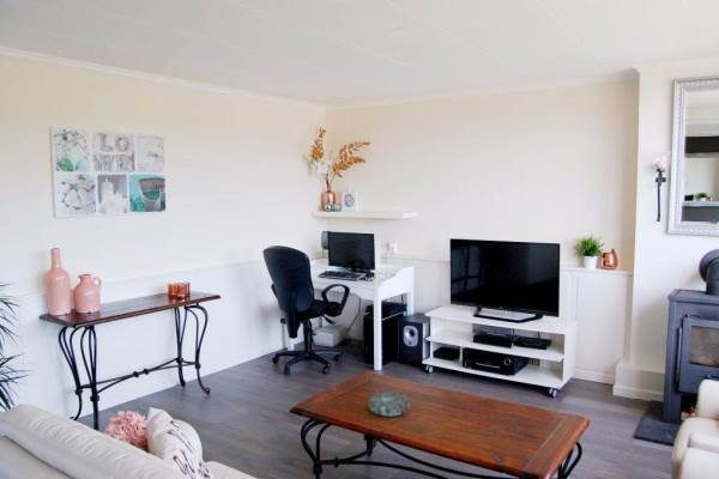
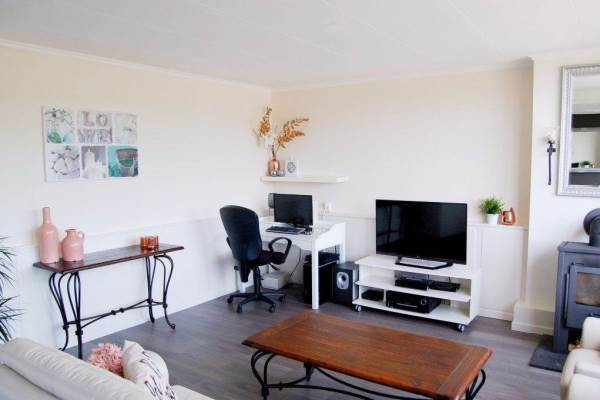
- decorative bowl [367,390,411,418]
